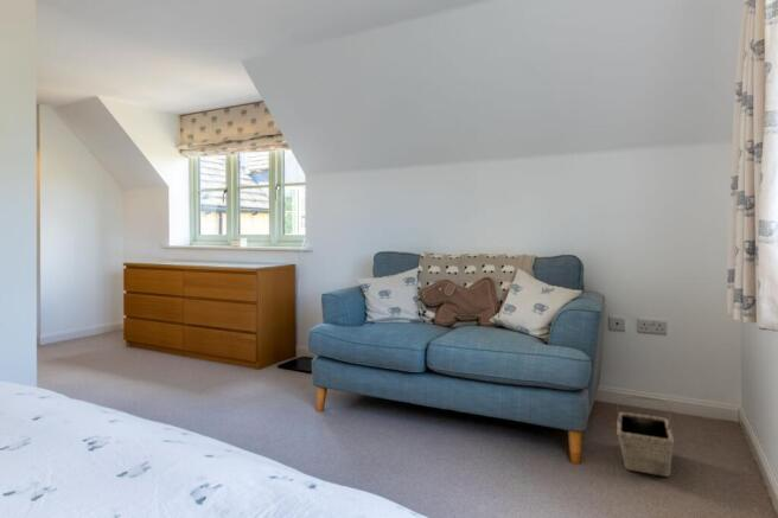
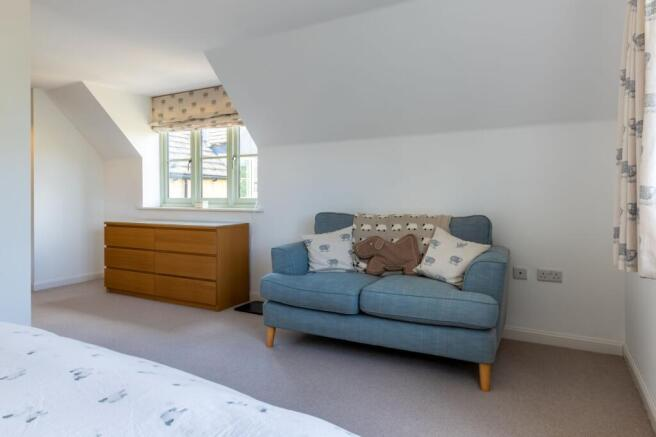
- basket [616,395,675,478]
